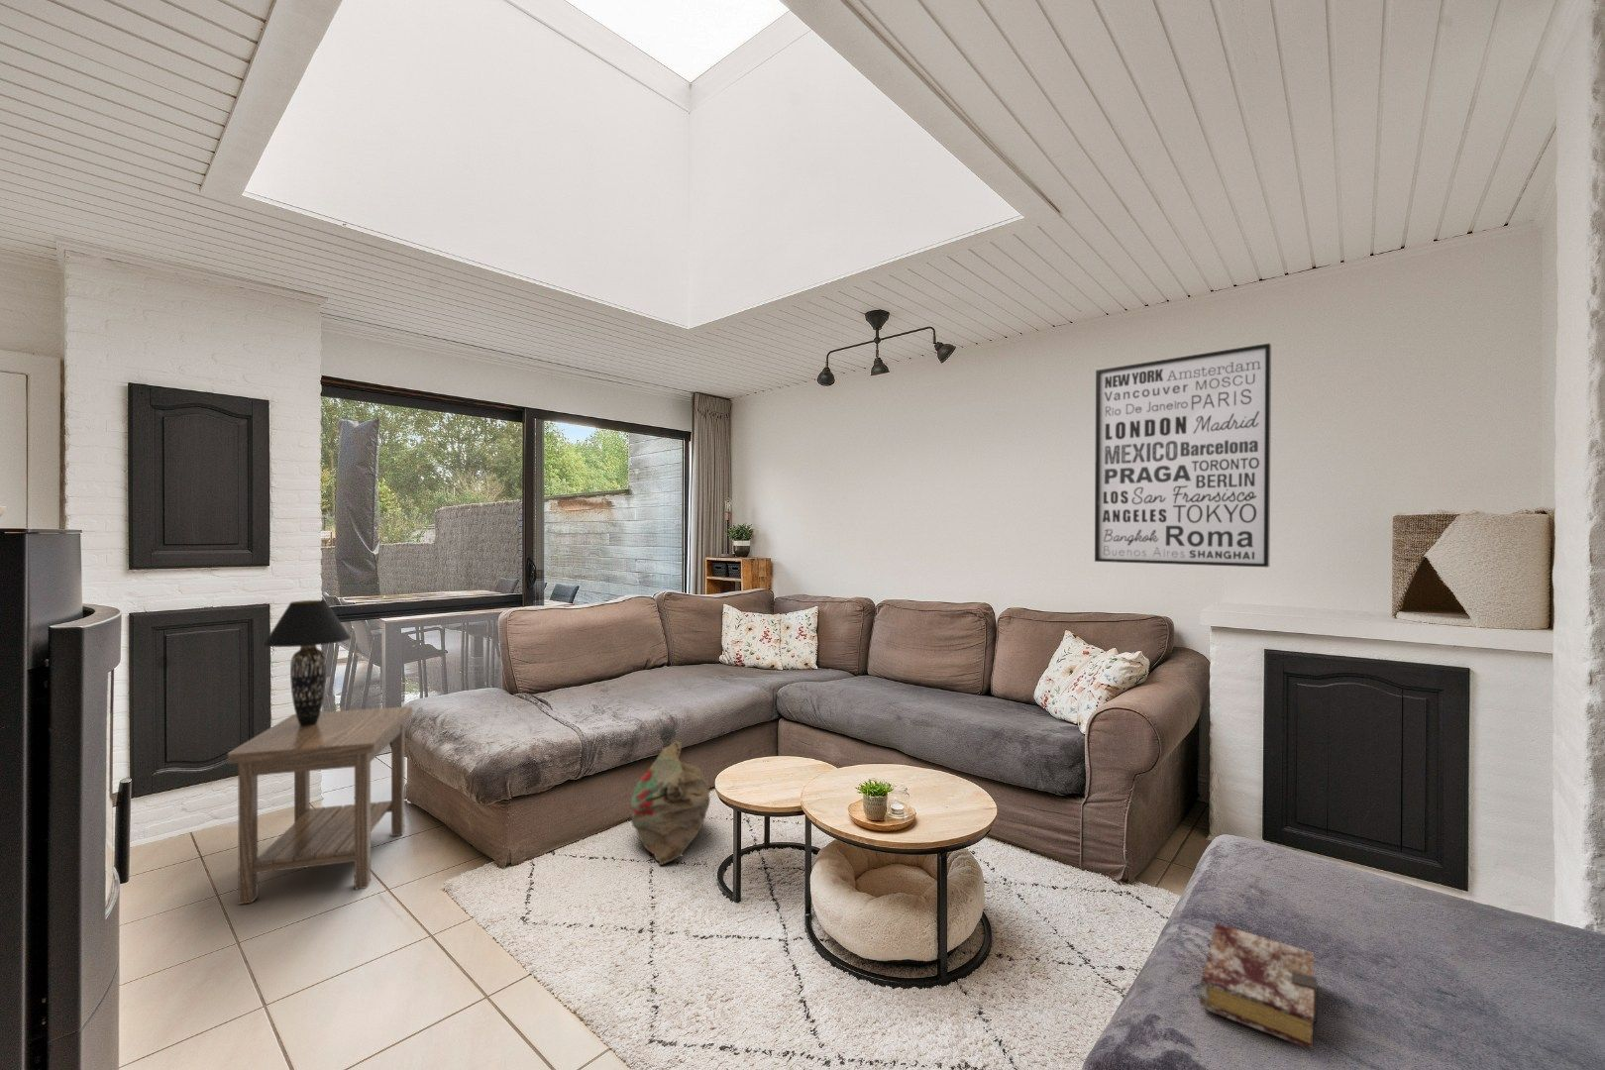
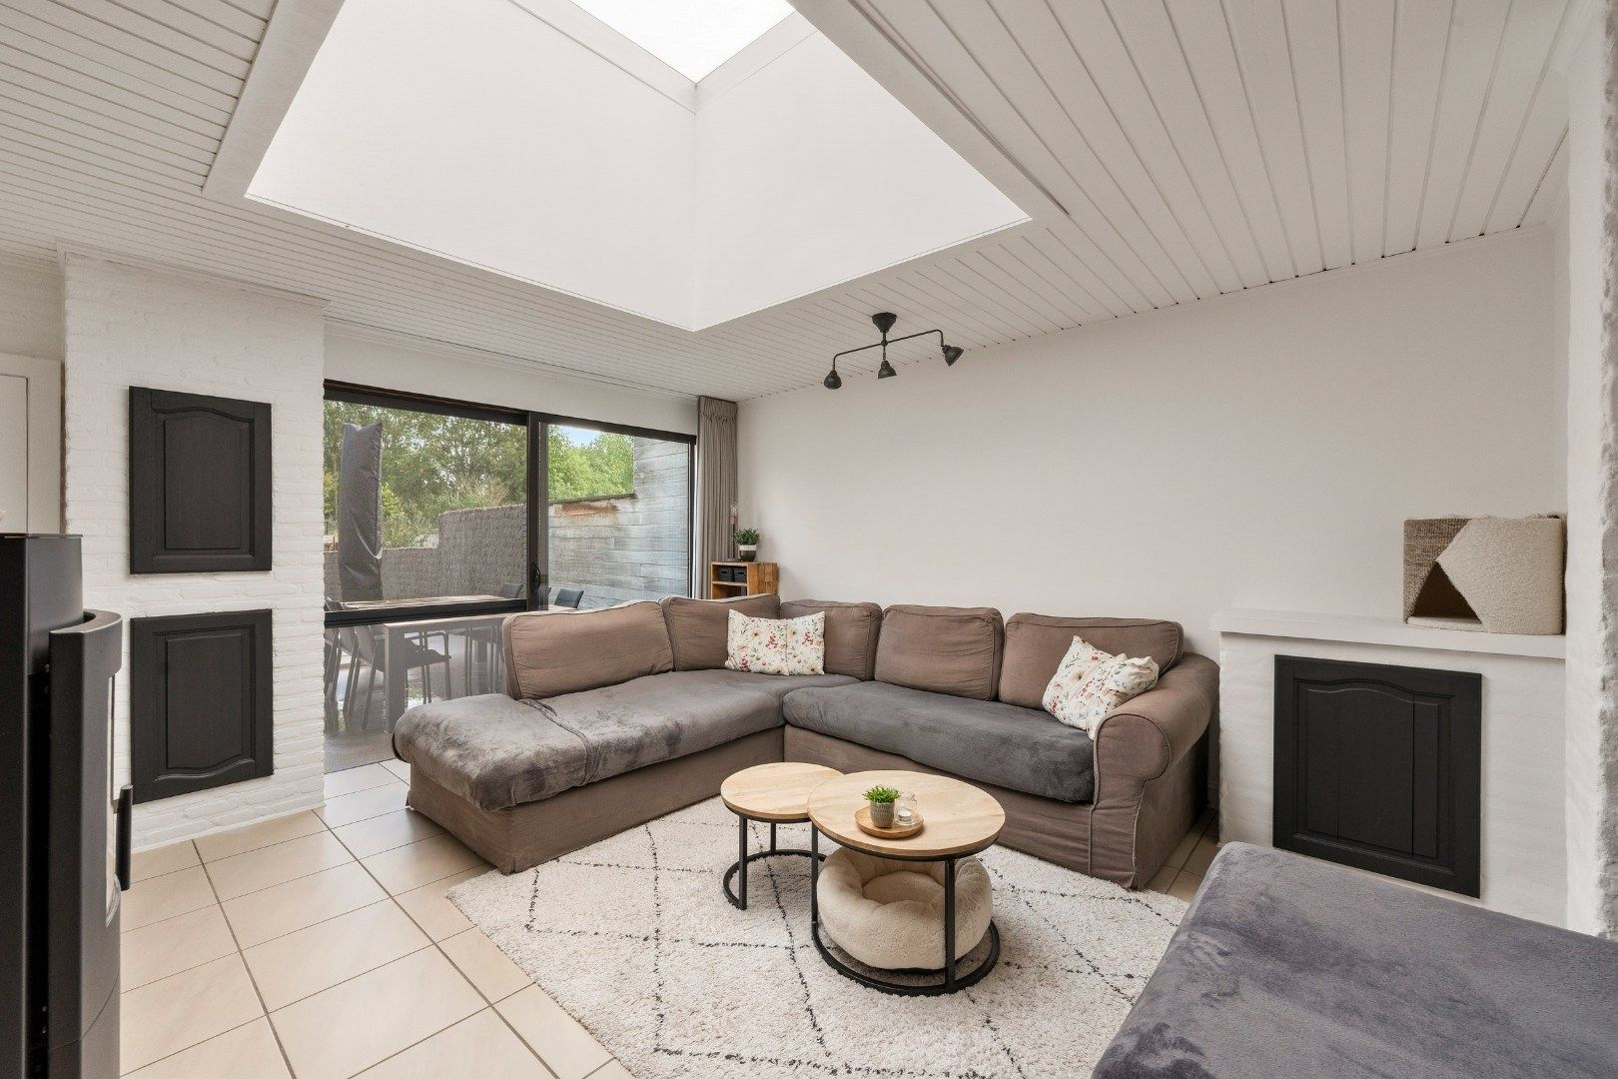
- wall art [1094,343,1272,567]
- table lamp [263,599,352,726]
- bag [631,742,712,866]
- book [1198,922,1318,1051]
- side table [227,706,413,905]
